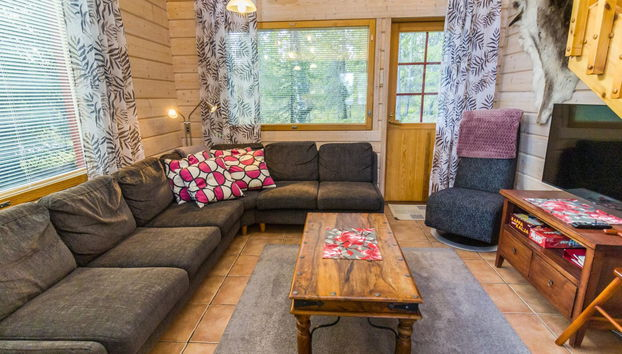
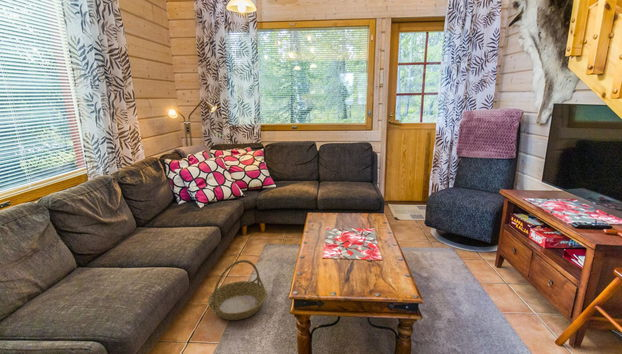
+ basket [207,259,268,321]
